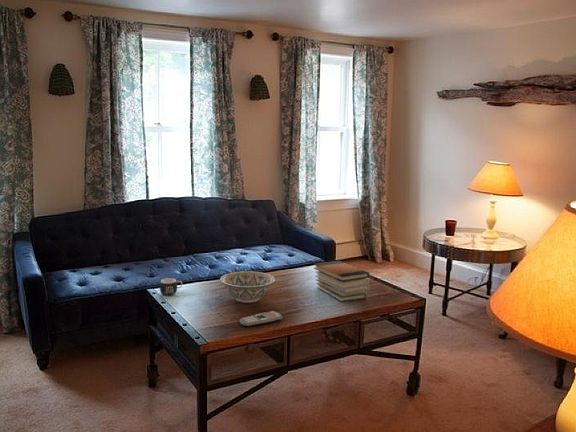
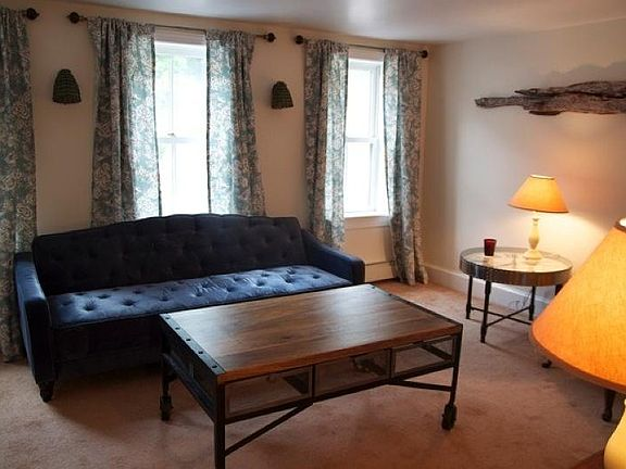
- decorative bowl [219,270,276,304]
- remote control [239,310,283,328]
- book stack [313,260,370,303]
- mug [159,277,183,296]
